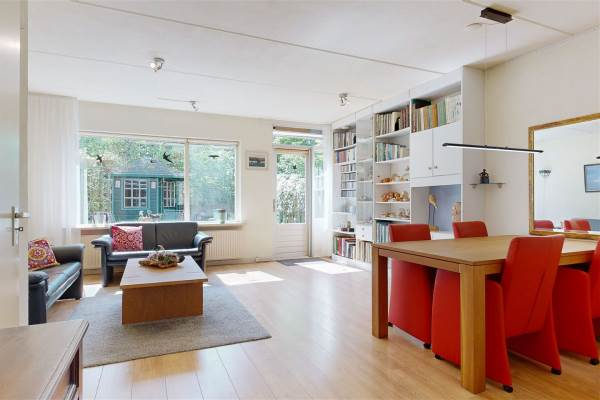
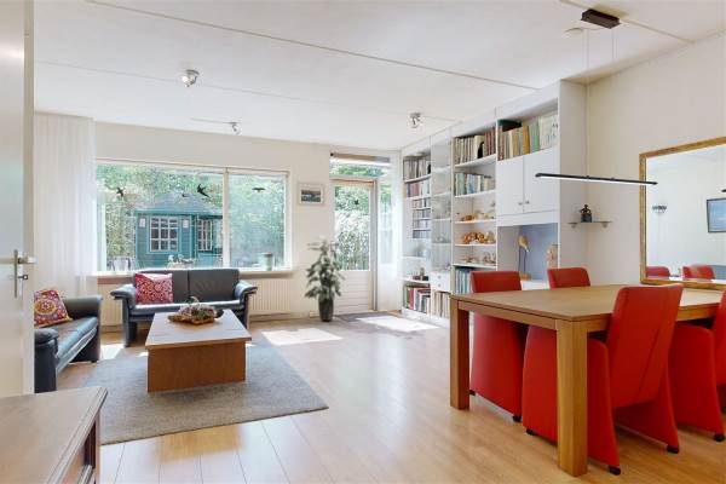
+ indoor plant [304,235,346,322]
